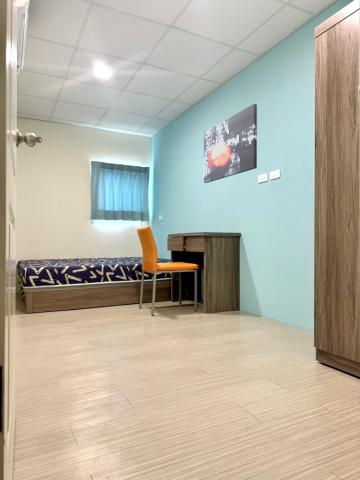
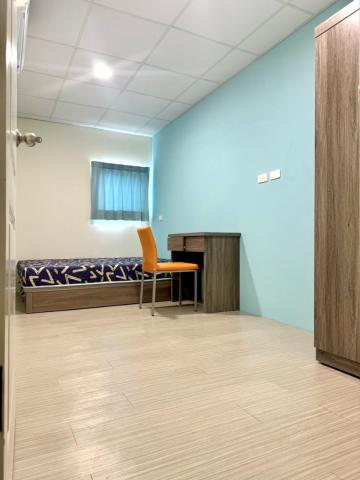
- wall art [203,103,258,184]
